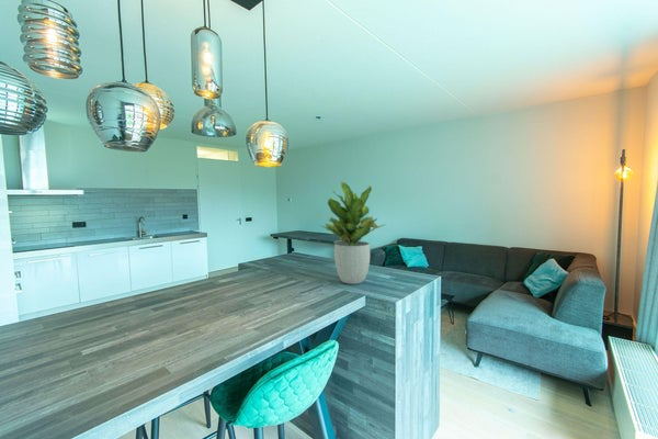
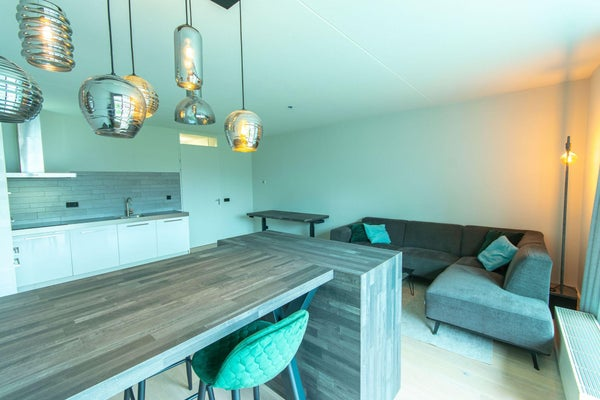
- potted plant [320,181,385,285]
